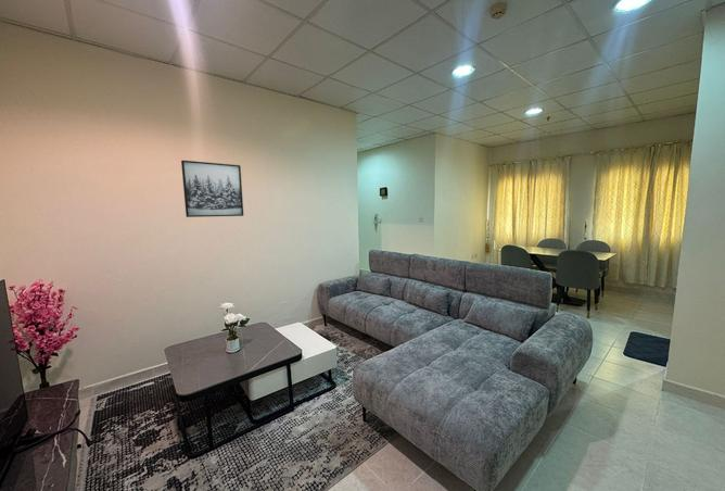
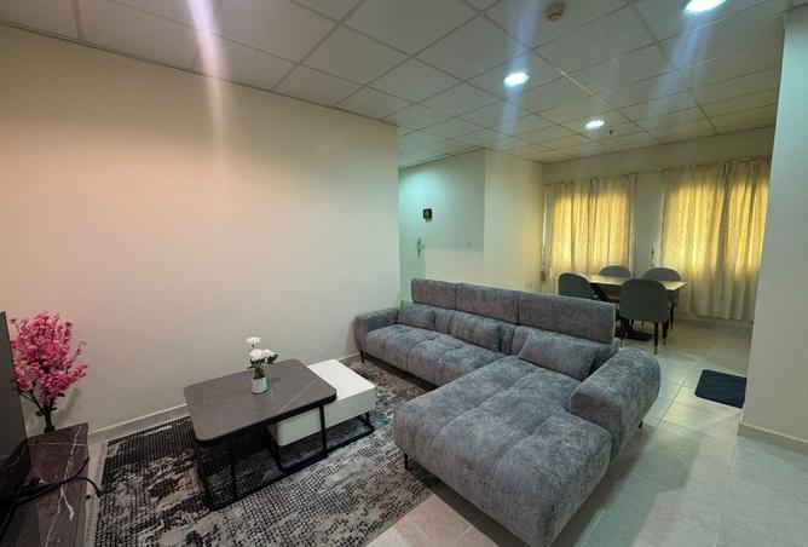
- wall art [180,160,245,218]
